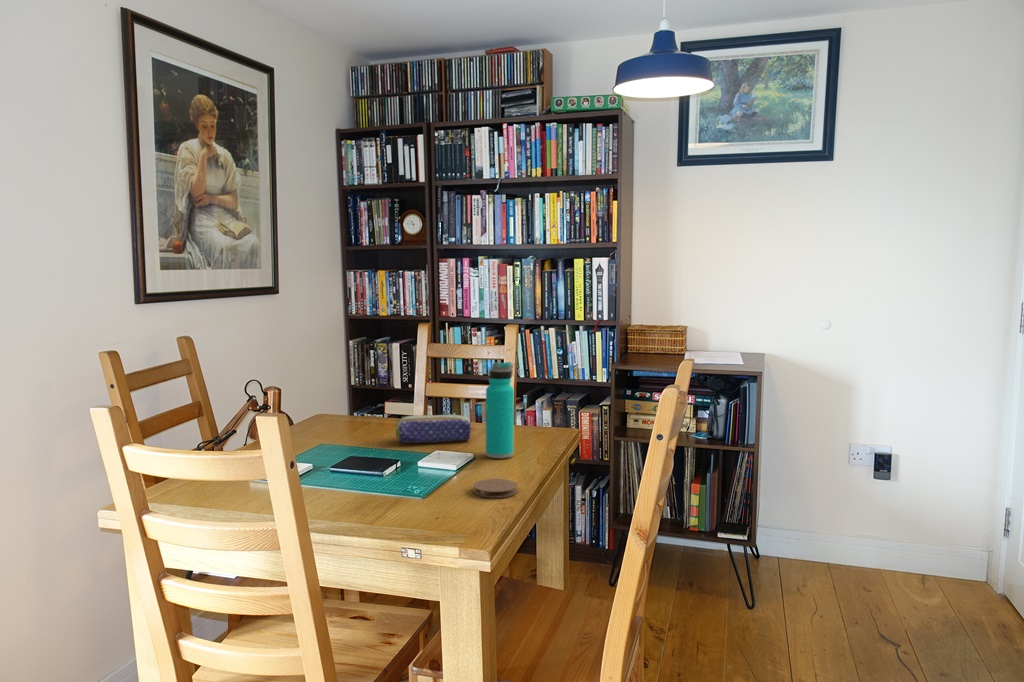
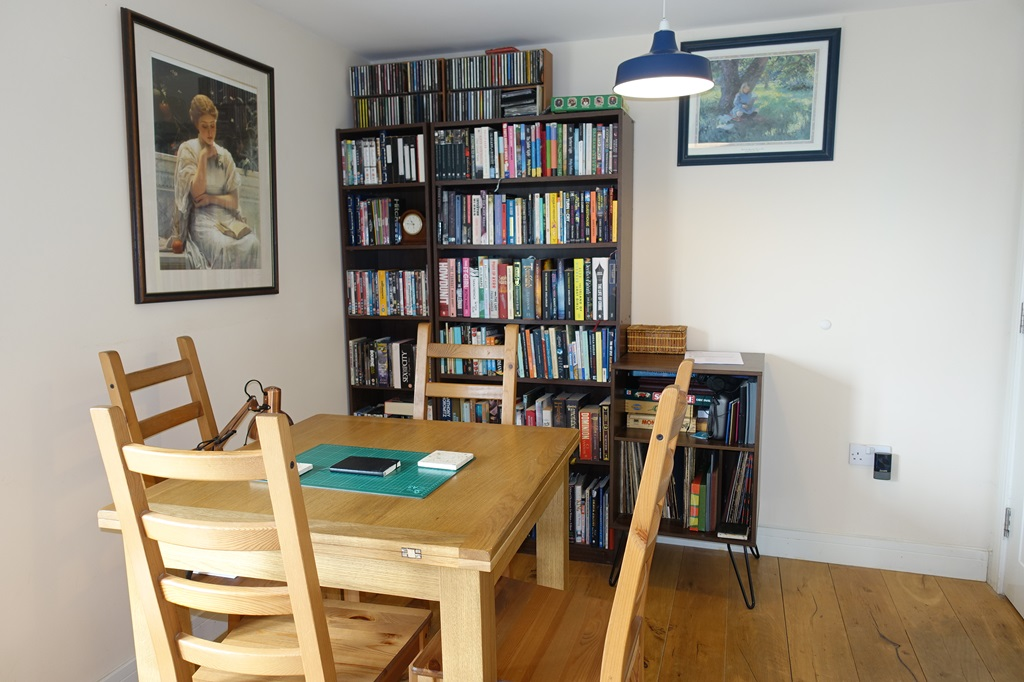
- pencil case [395,414,473,444]
- coaster [472,478,518,499]
- water bottle [485,361,515,459]
